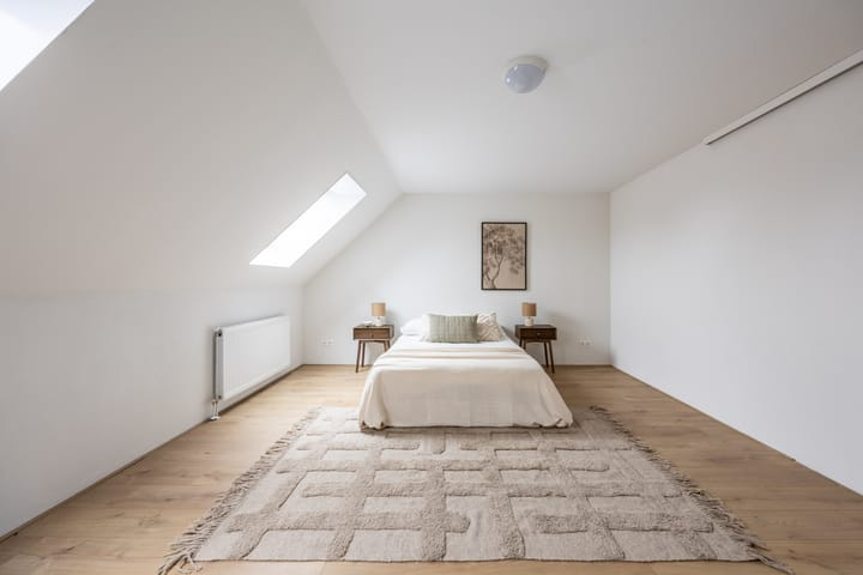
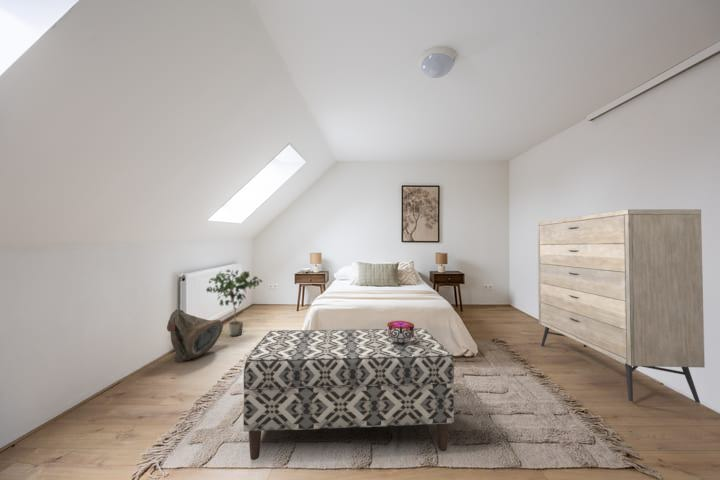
+ potted plant [205,269,264,337]
+ bag [166,308,224,362]
+ bench [243,327,455,461]
+ dresser [537,208,706,404]
+ decorative bowl [386,320,415,343]
